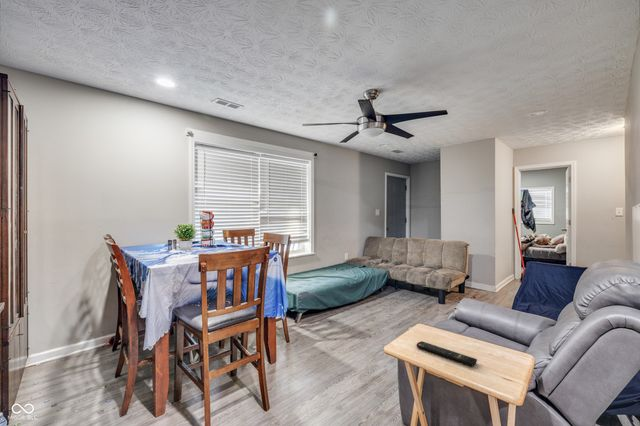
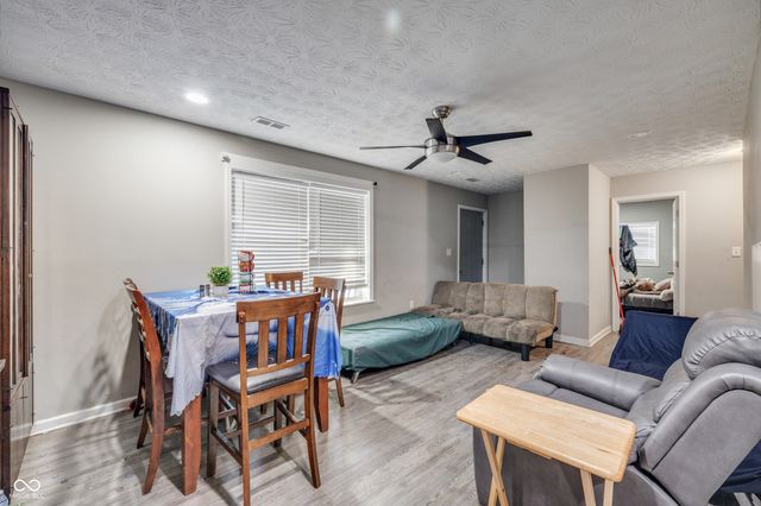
- remote control [416,340,478,367]
